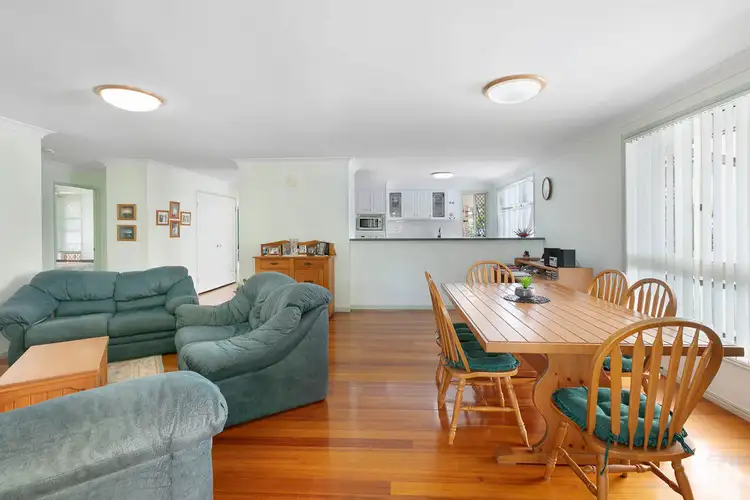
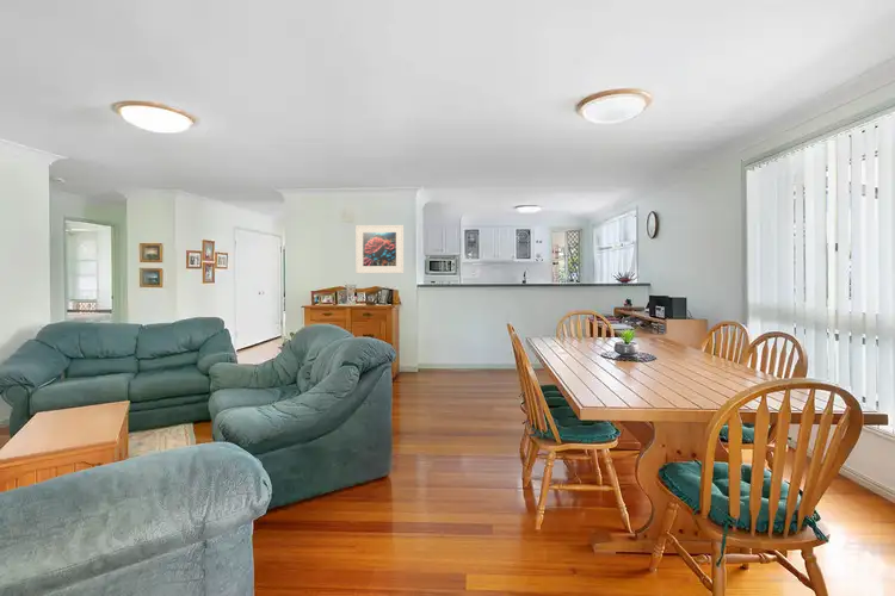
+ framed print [354,224,405,274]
